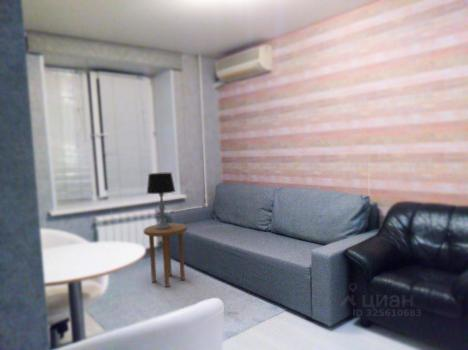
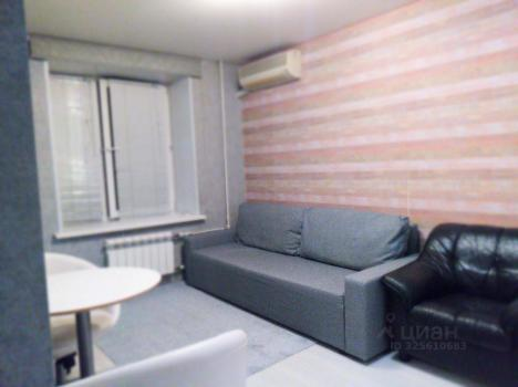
- table lamp [146,172,176,230]
- side table [143,222,188,288]
